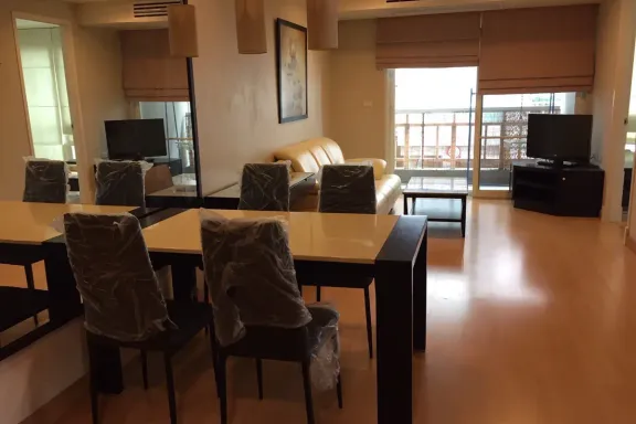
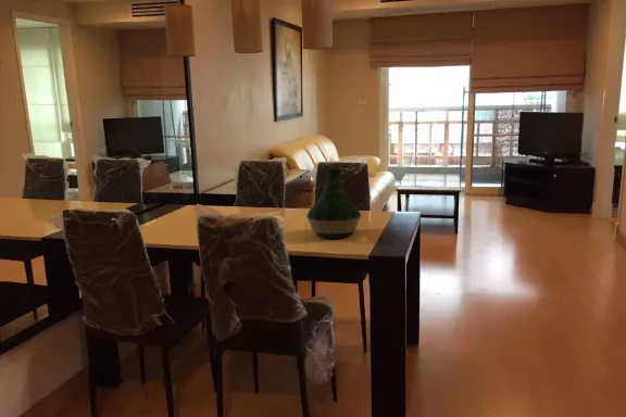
+ vase [305,167,362,240]
